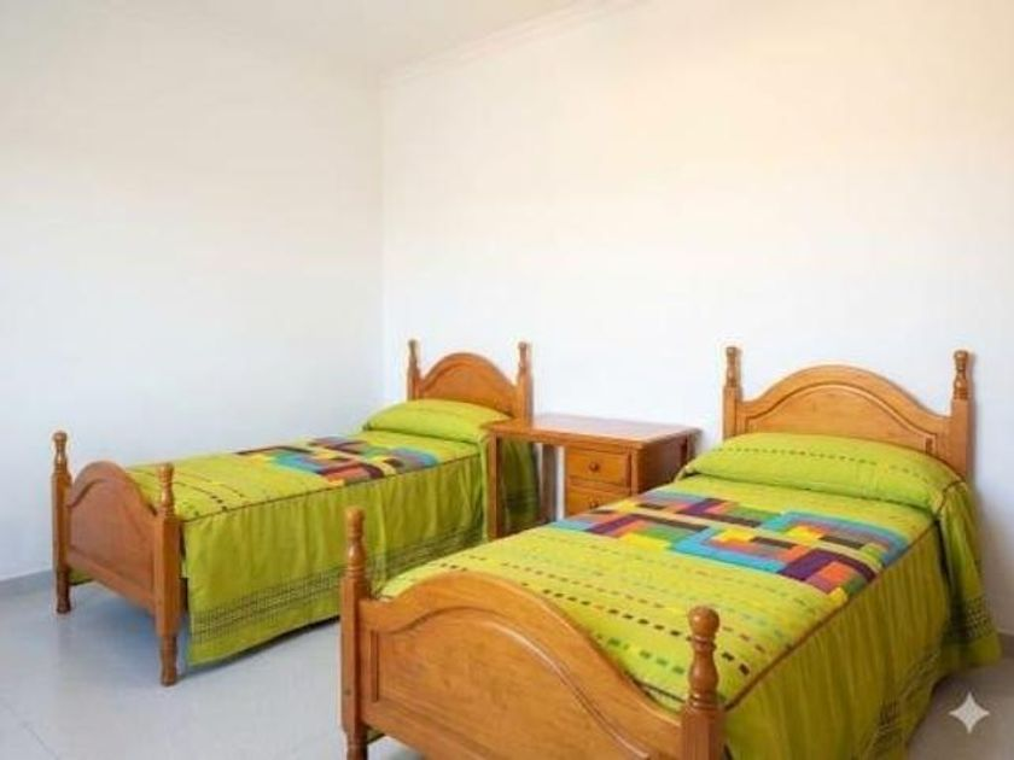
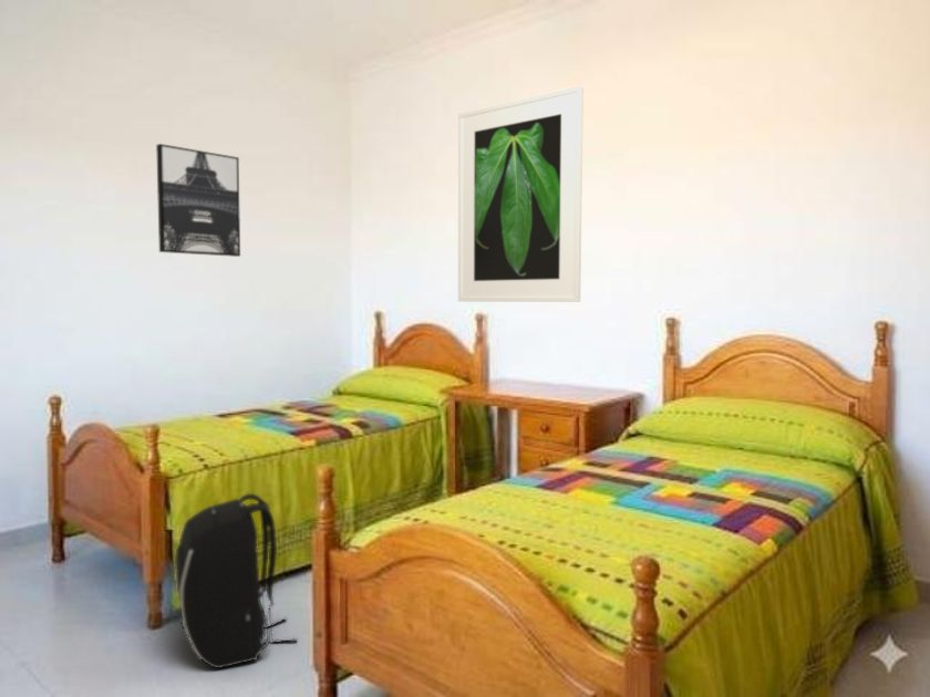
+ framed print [457,85,585,303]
+ wall art [155,143,241,258]
+ backpack [174,492,299,669]
